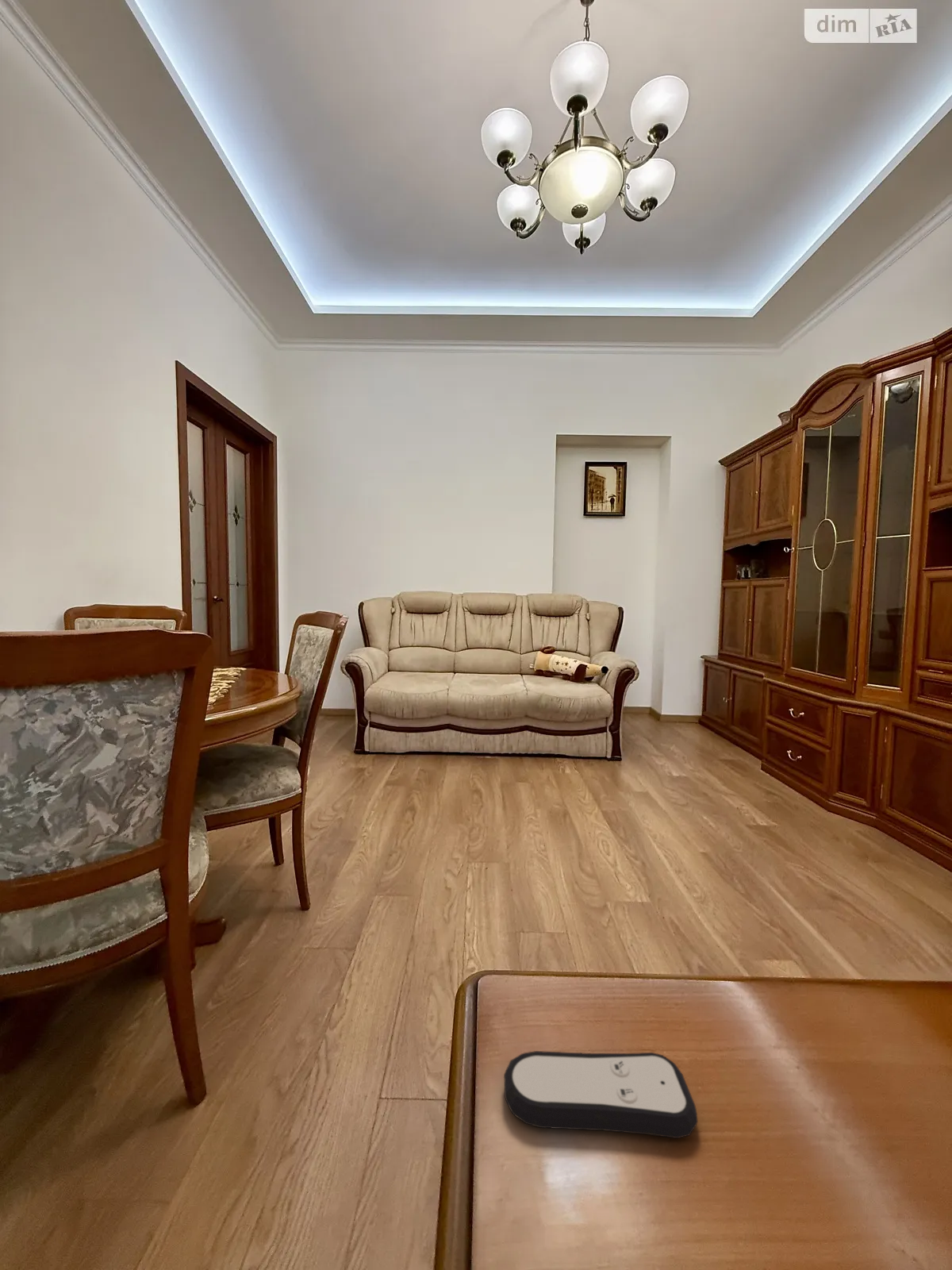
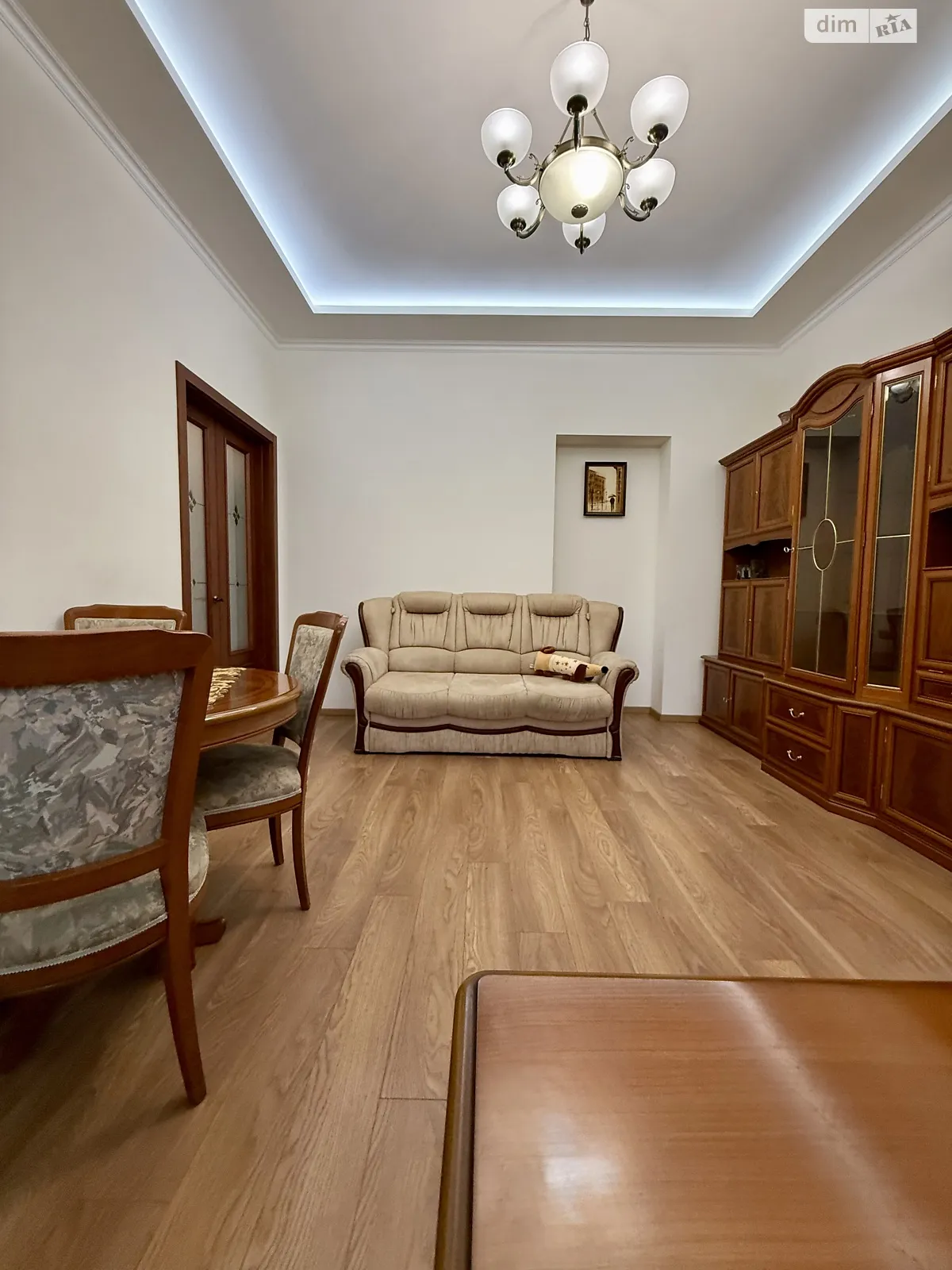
- remote control [503,1050,699,1139]
